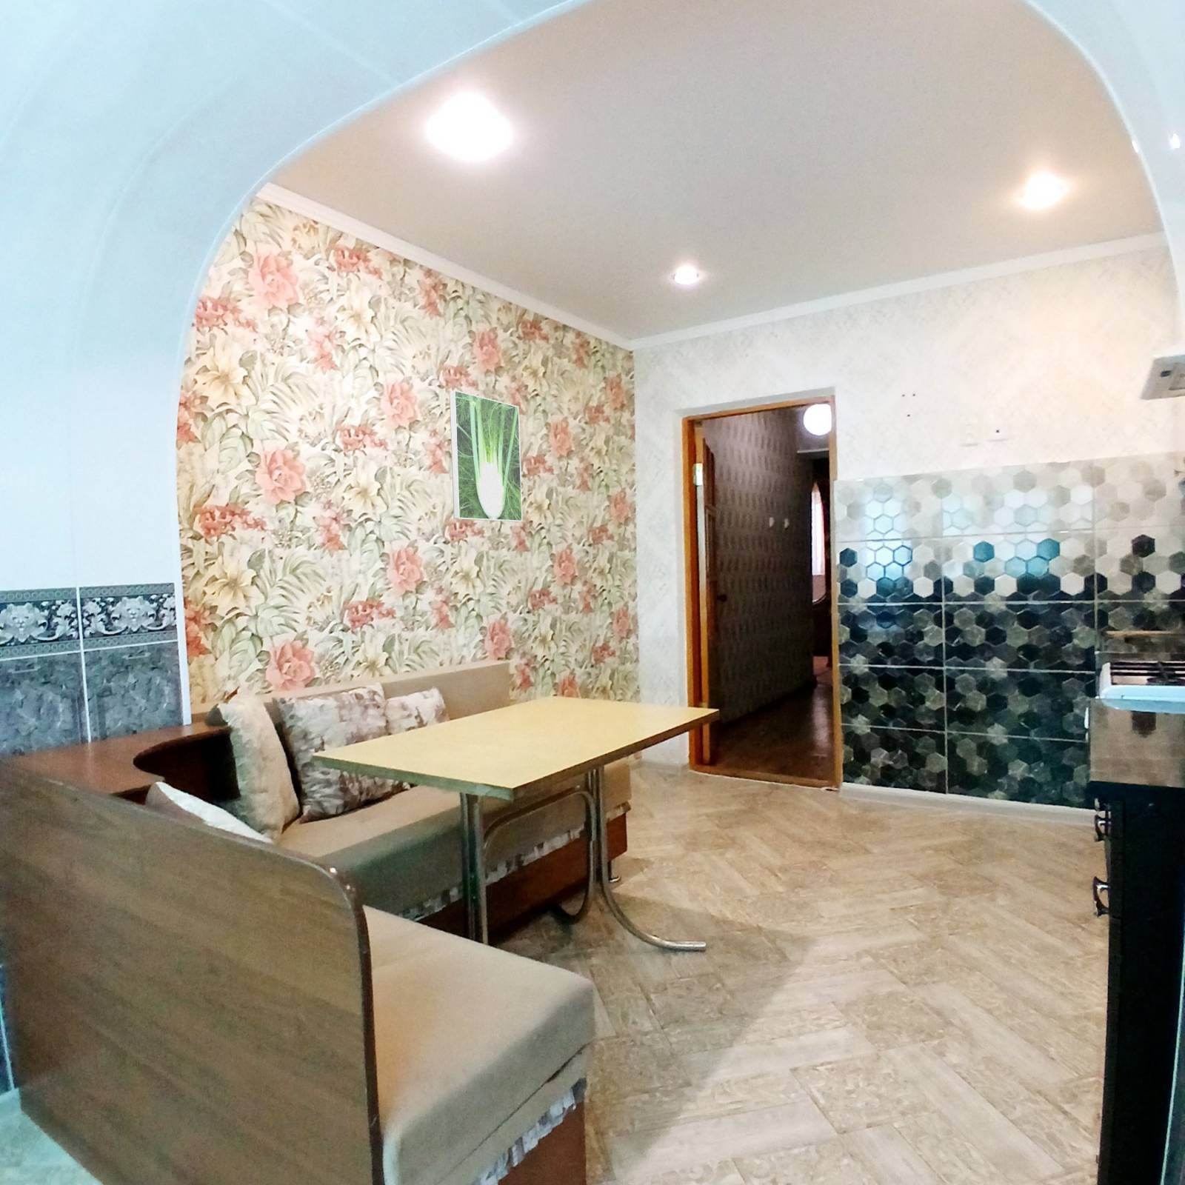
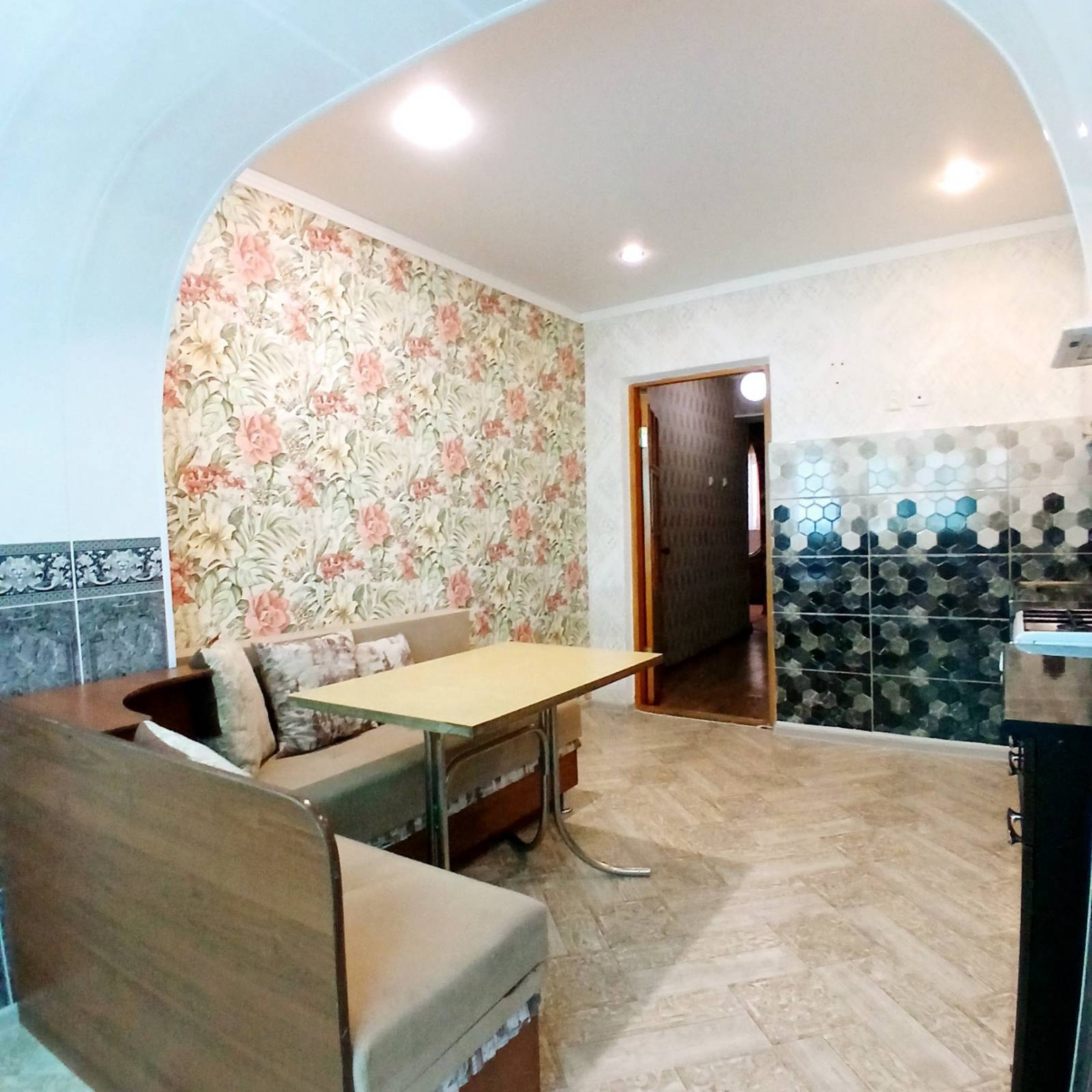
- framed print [449,388,523,523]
